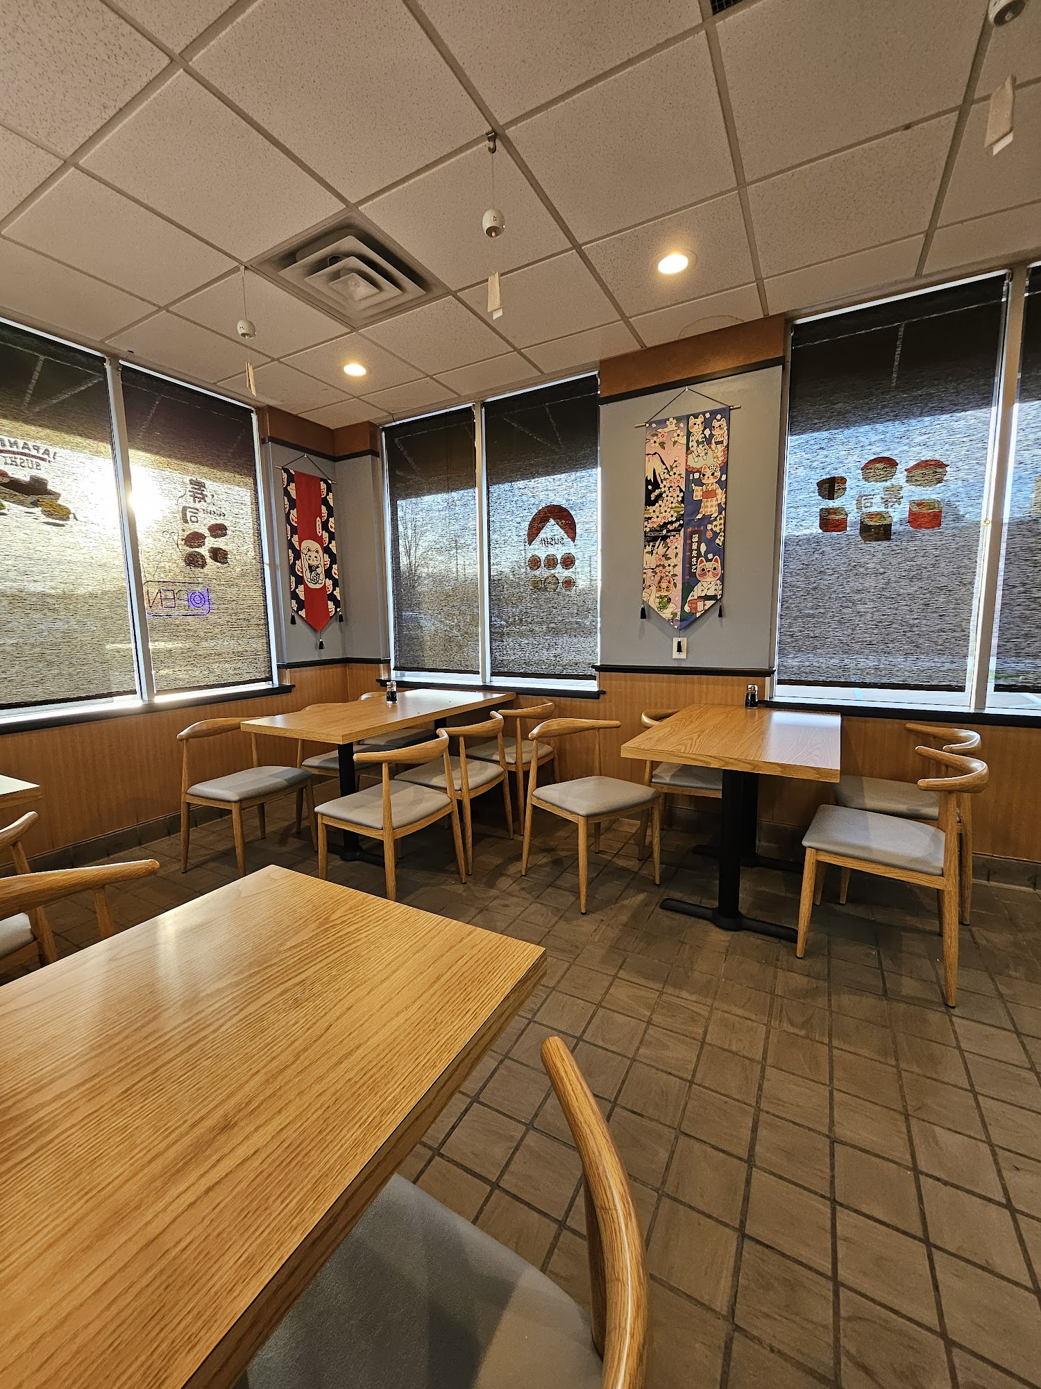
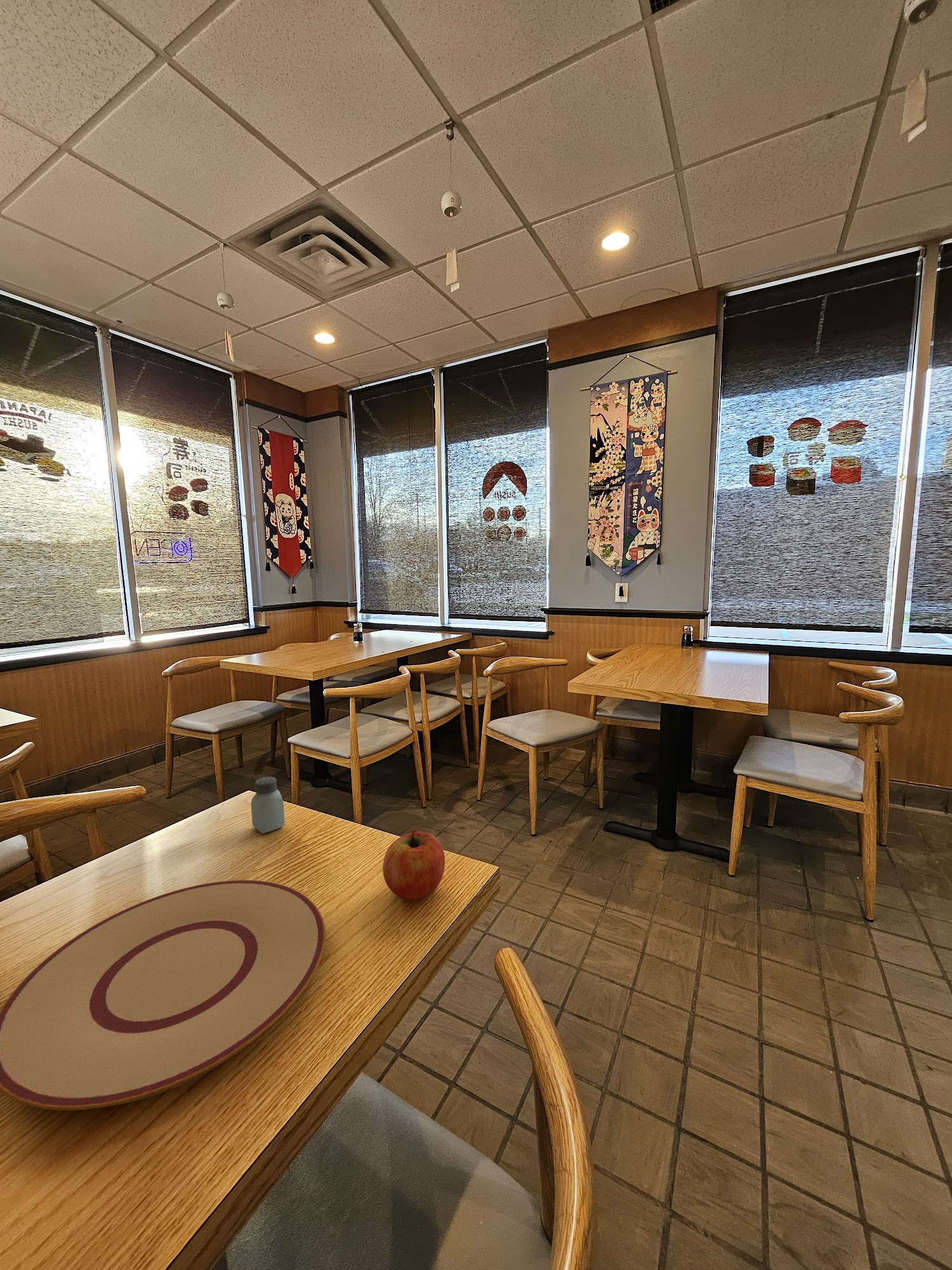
+ plate [0,879,326,1111]
+ saltshaker [251,776,286,834]
+ fruit [382,829,446,900]
